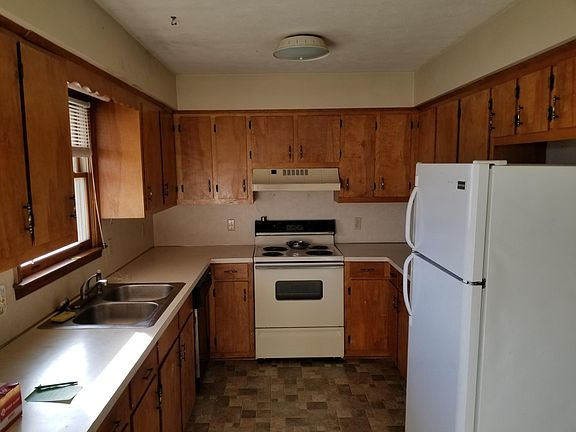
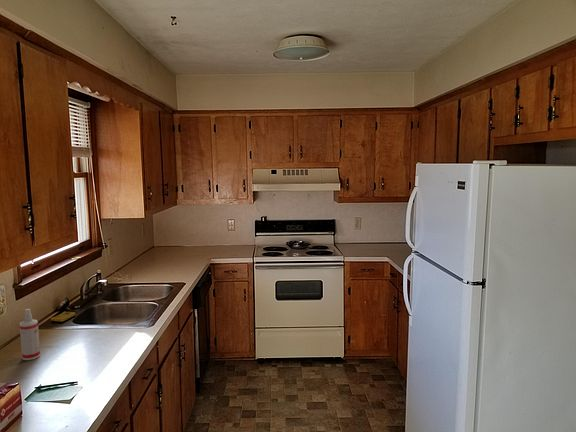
+ spray bottle [19,308,41,361]
